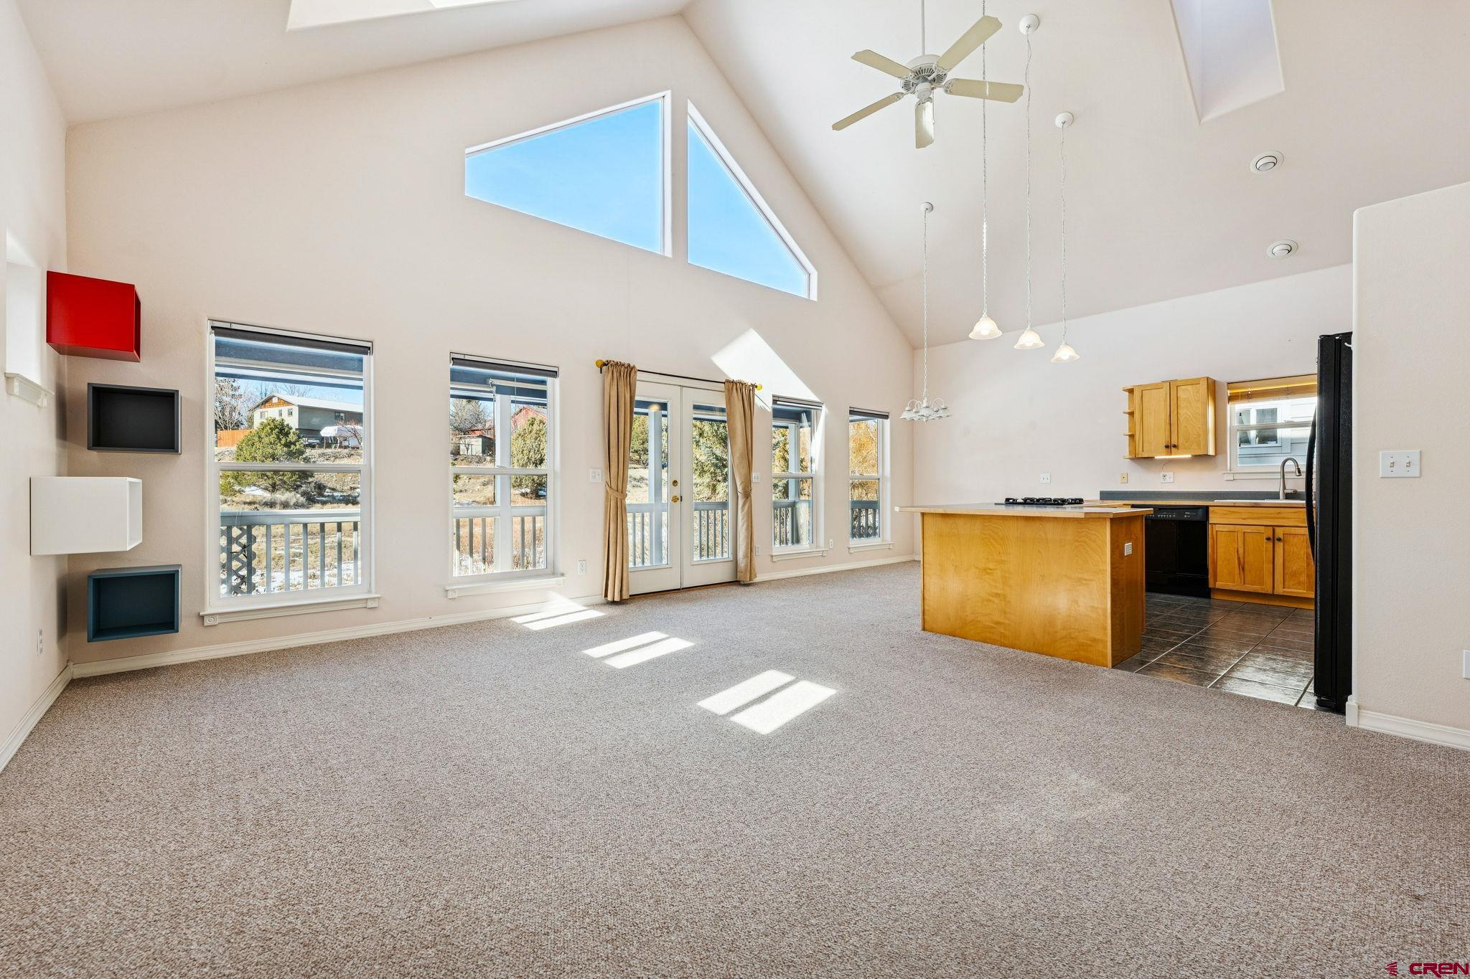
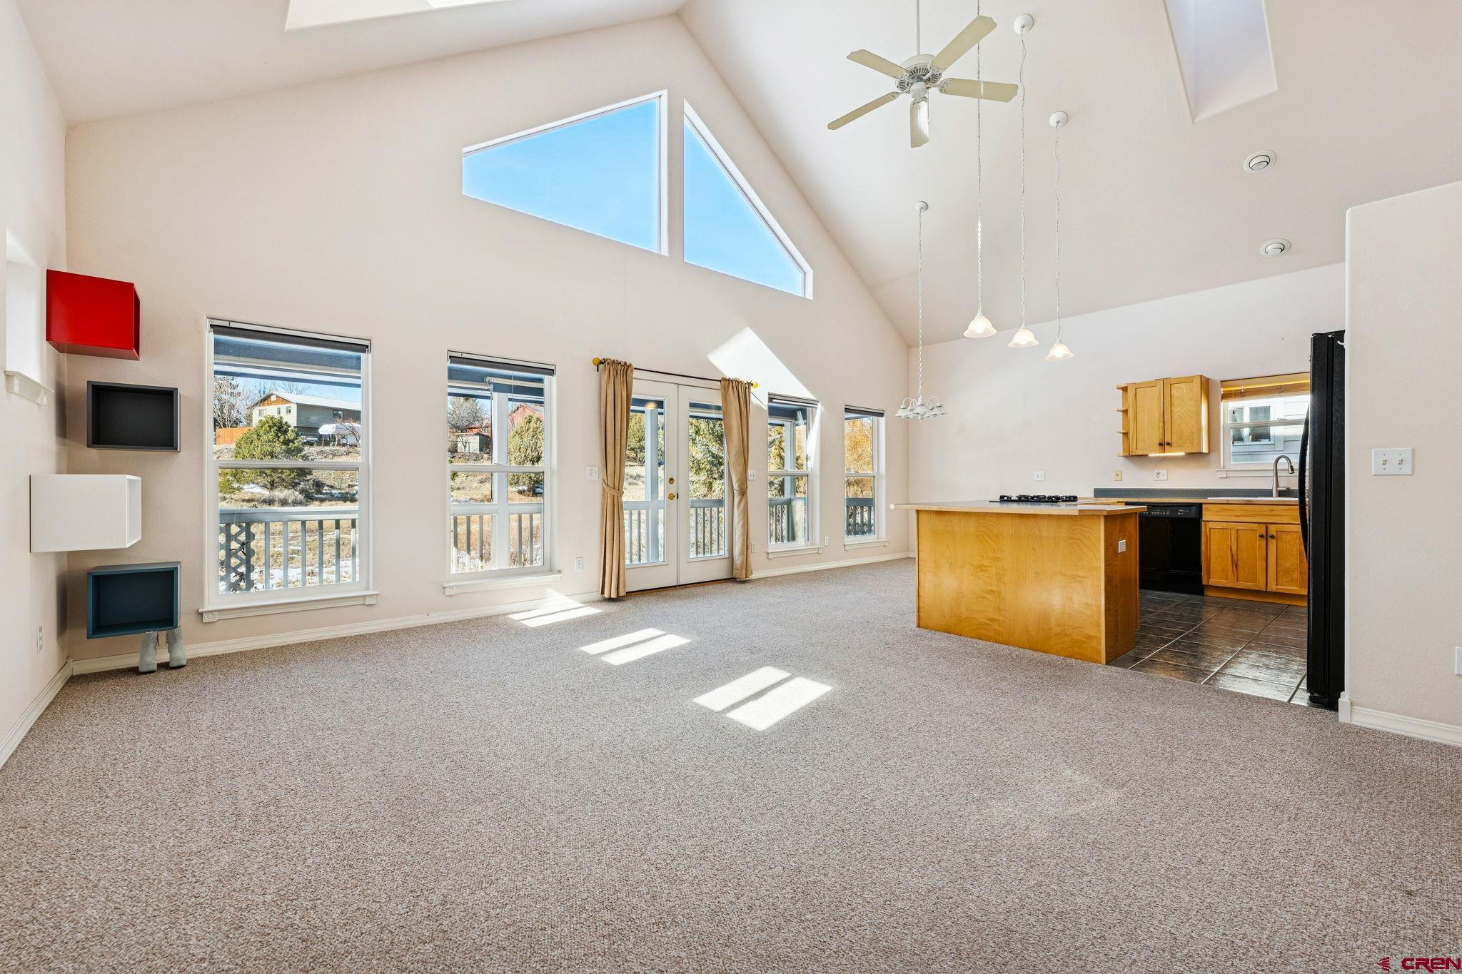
+ boots [138,625,187,673]
